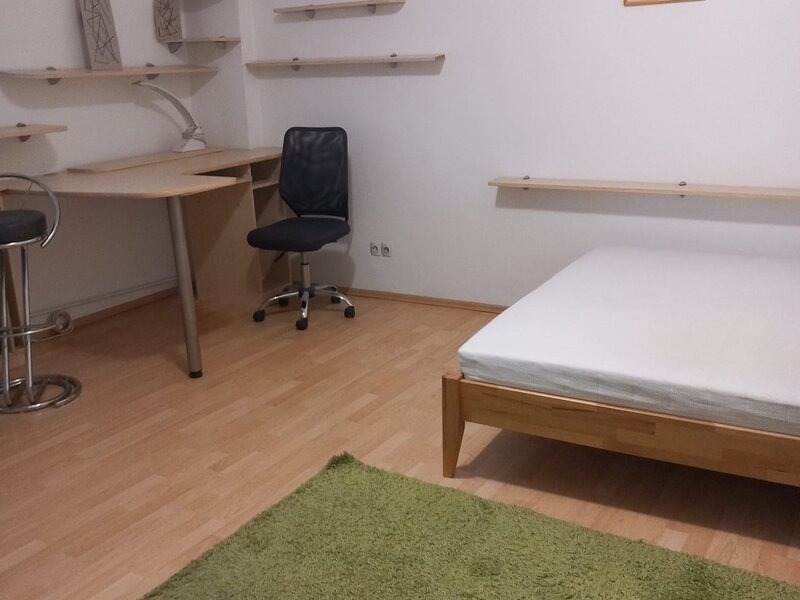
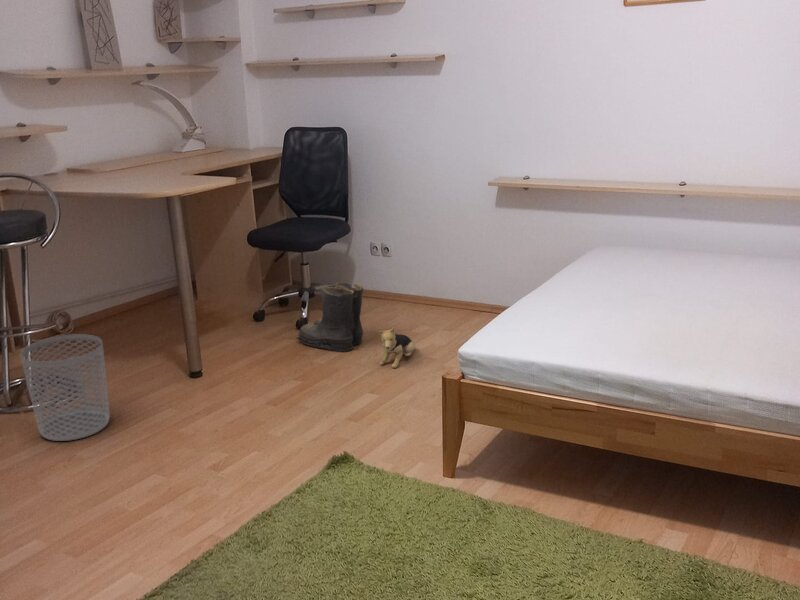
+ plush toy [378,326,416,369]
+ boots [294,281,364,353]
+ waste bin [20,333,111,442]
